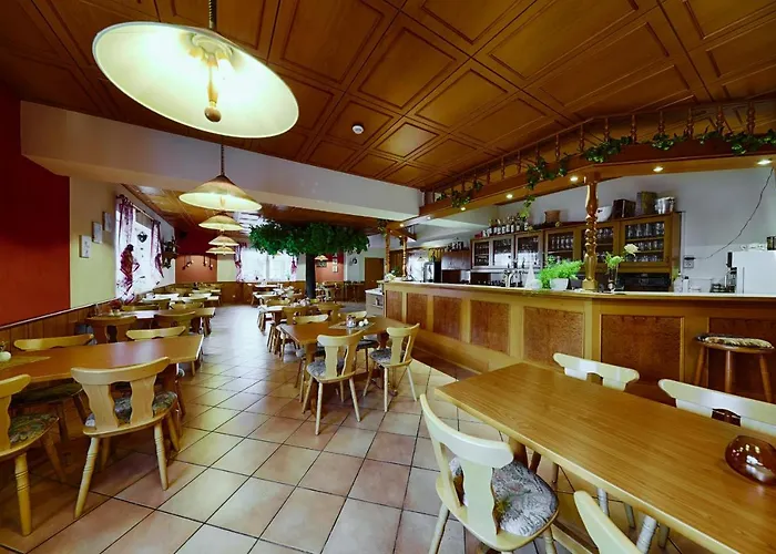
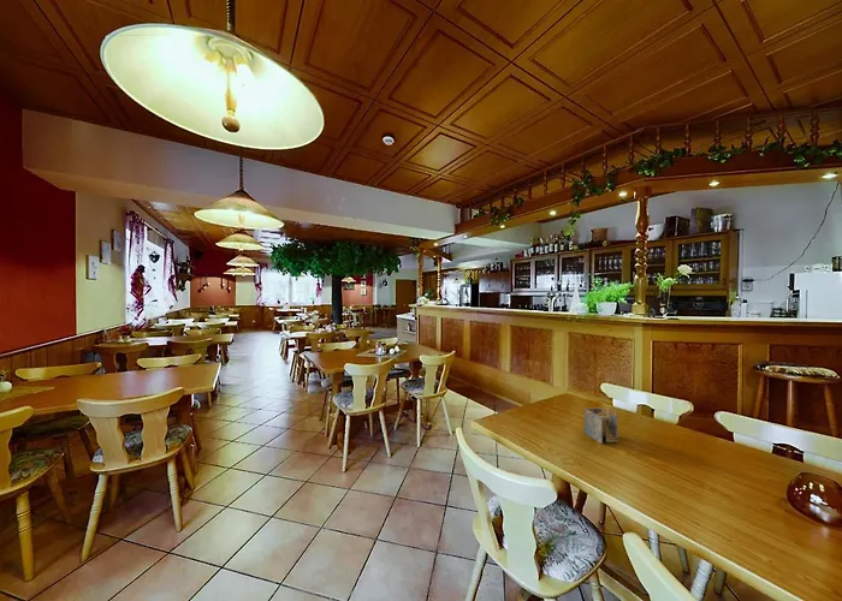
+ napkin holder [583,406,619,445]
